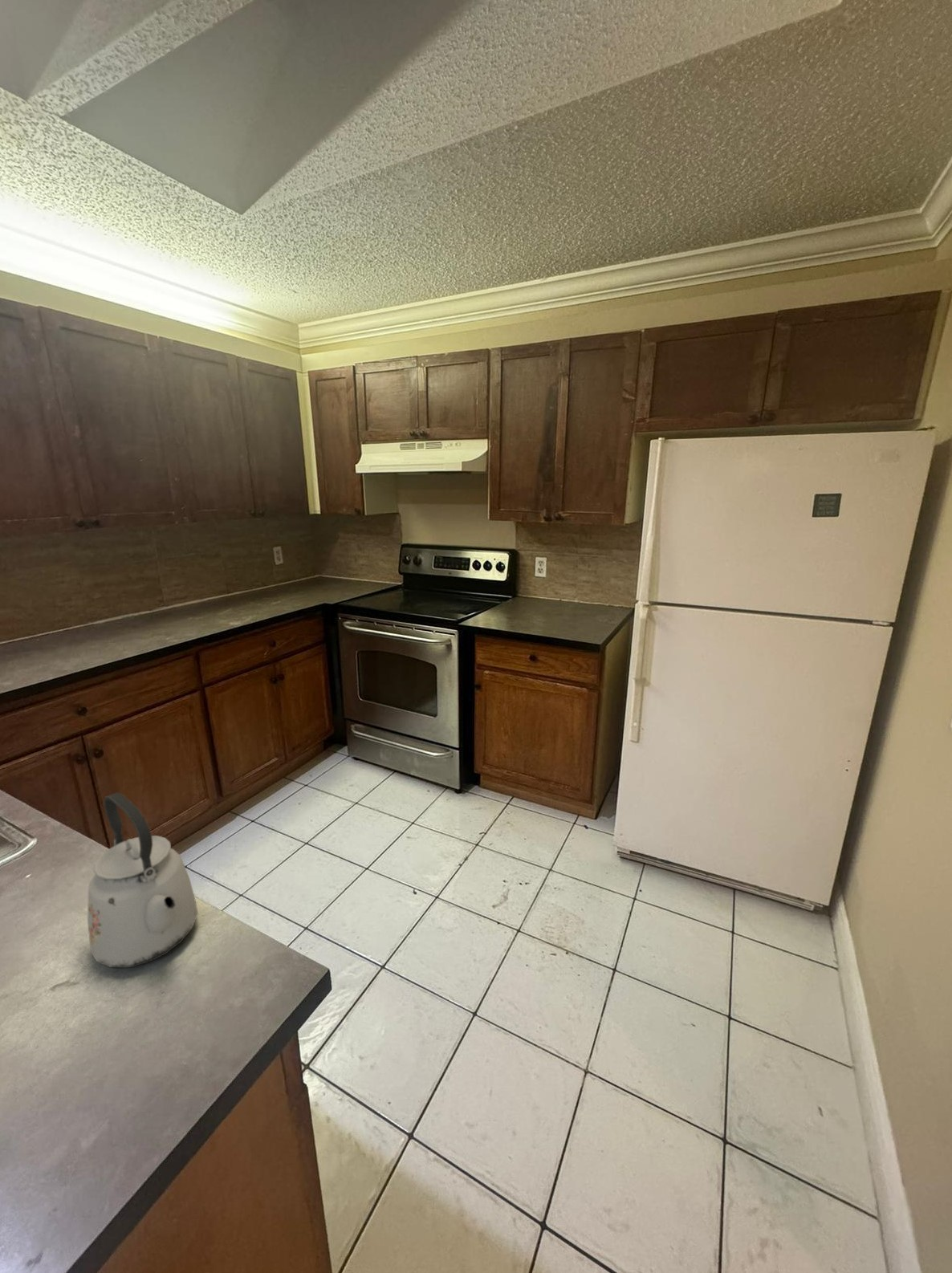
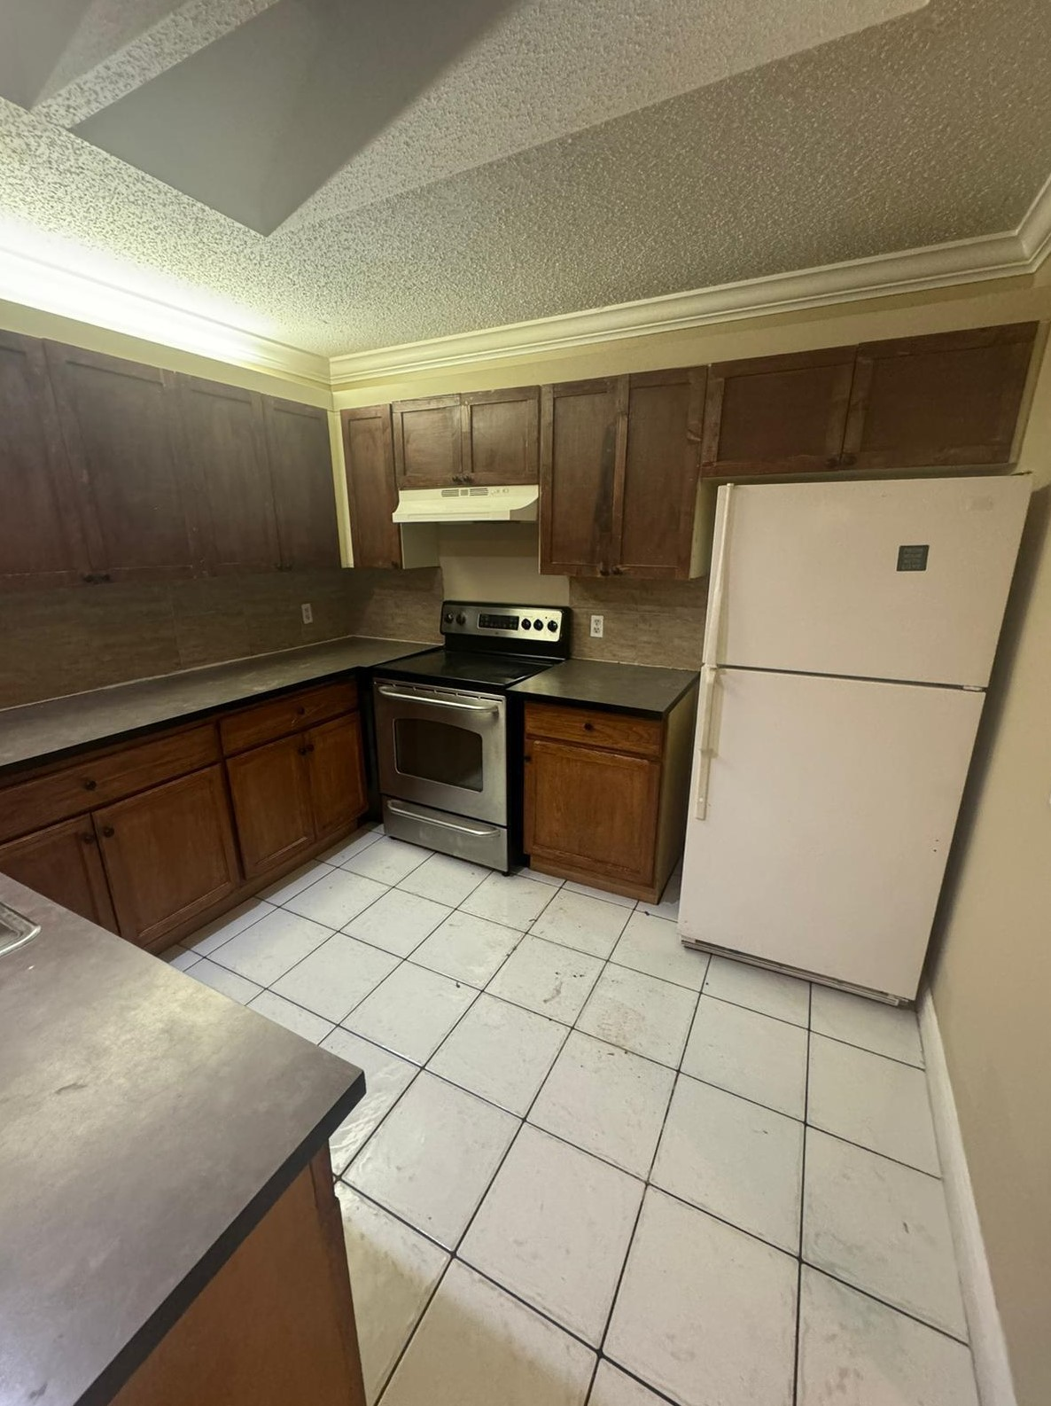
- kettle [87,791,199,969]
